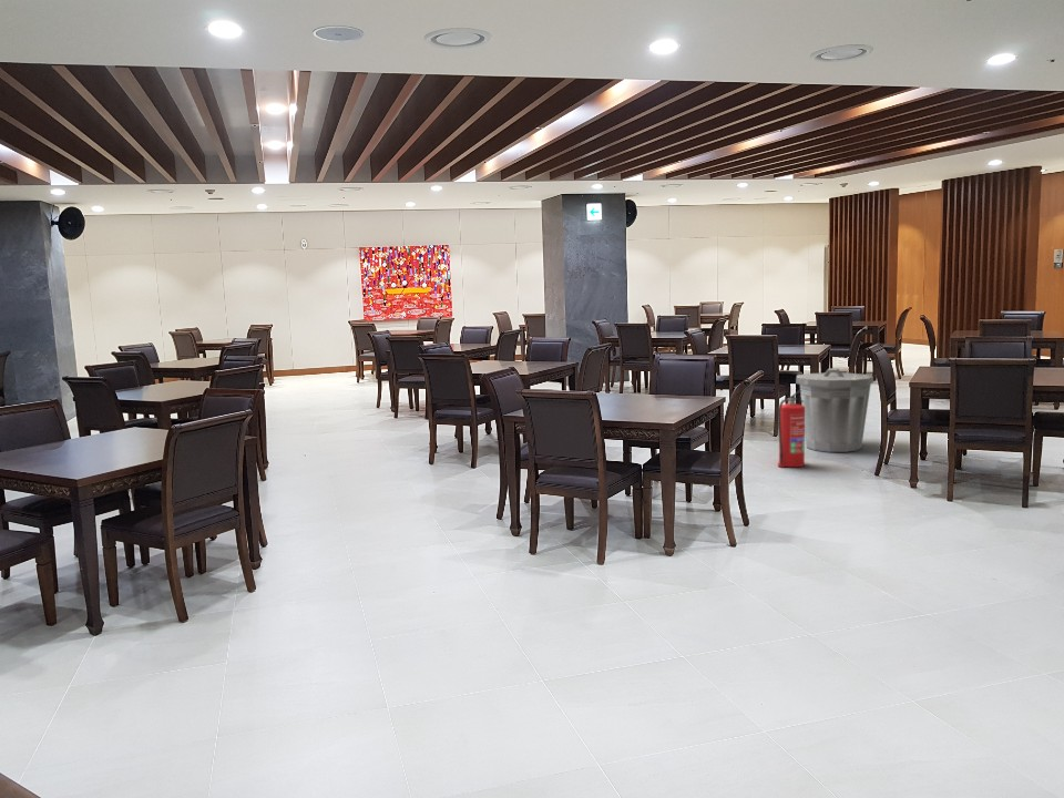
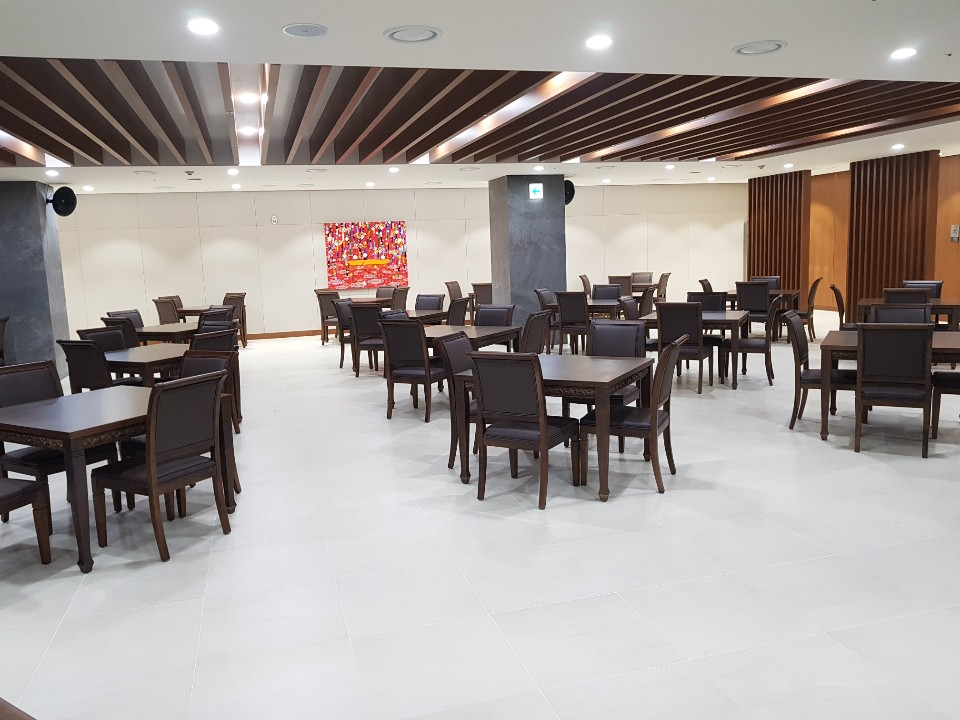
- fire extinguisher [777,389,806,468]
- trash can [795,367,874,453]
